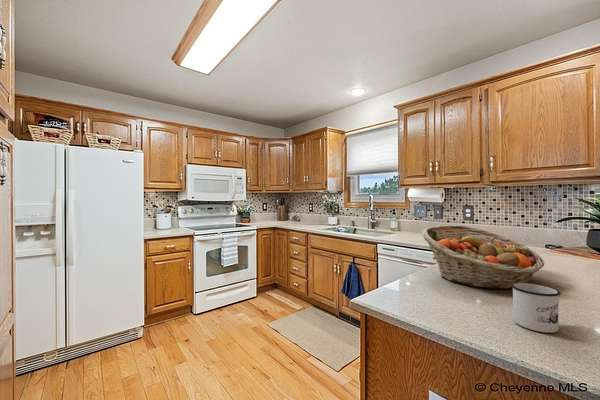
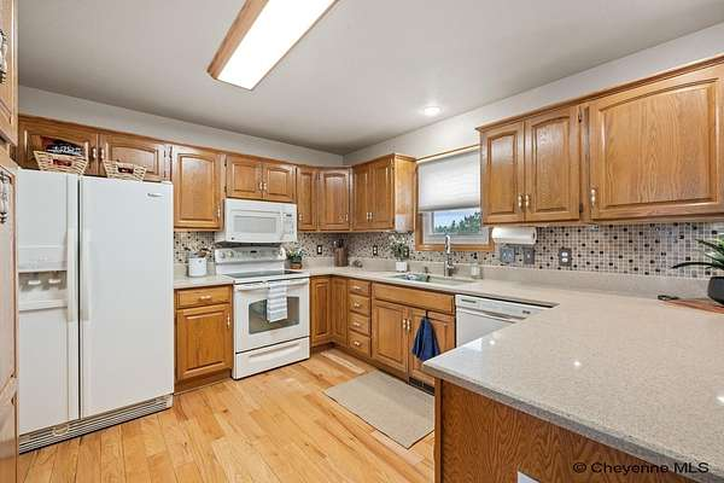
- fruit basket [421,224,545,290]
- mug [511,282,561,334]
